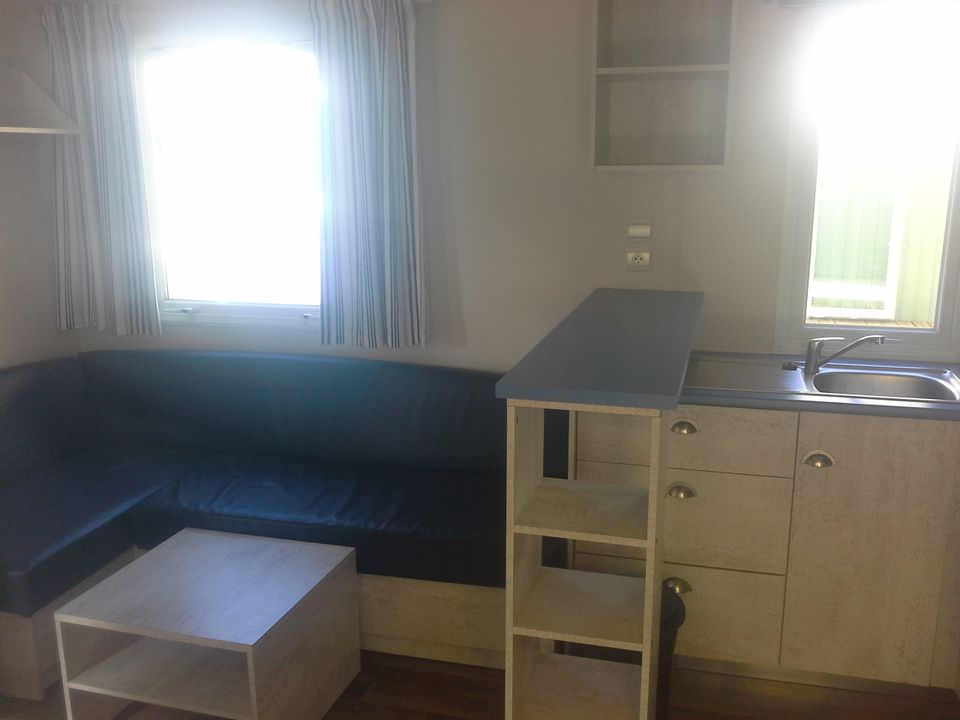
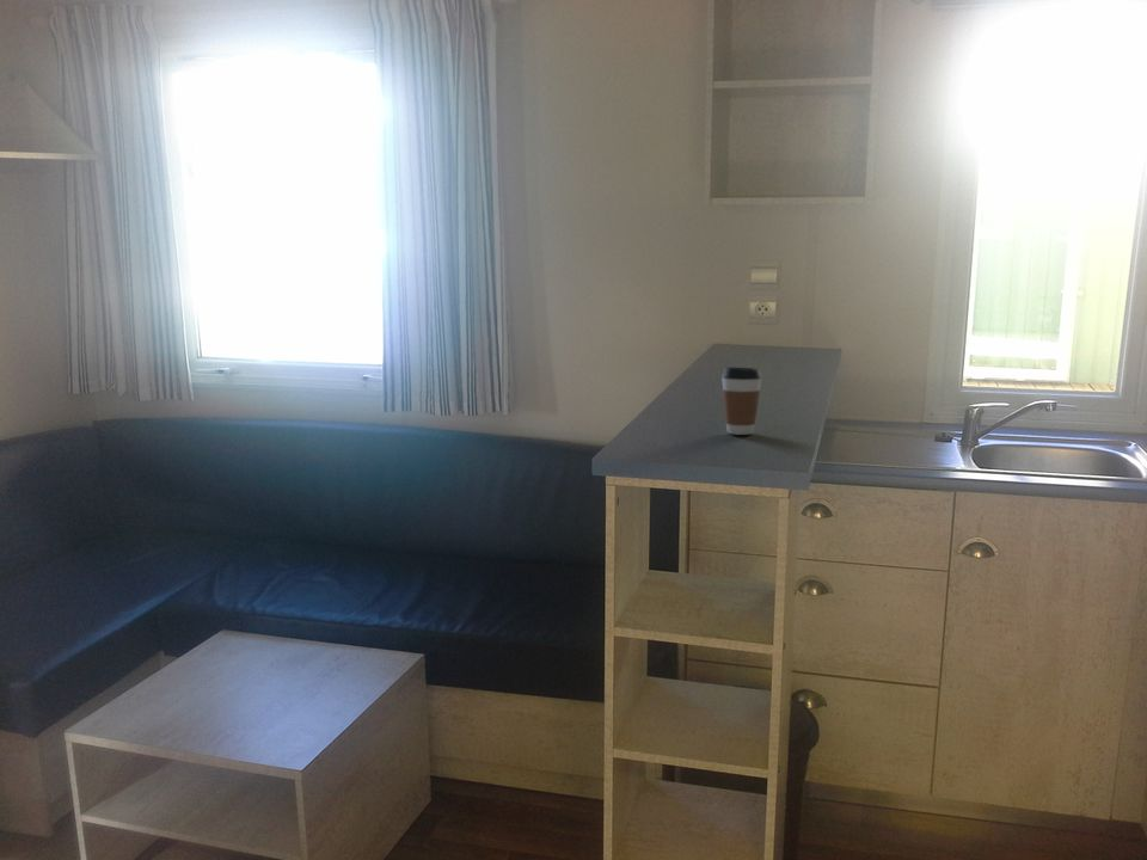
+ coffee cup [720,367,763,436]
